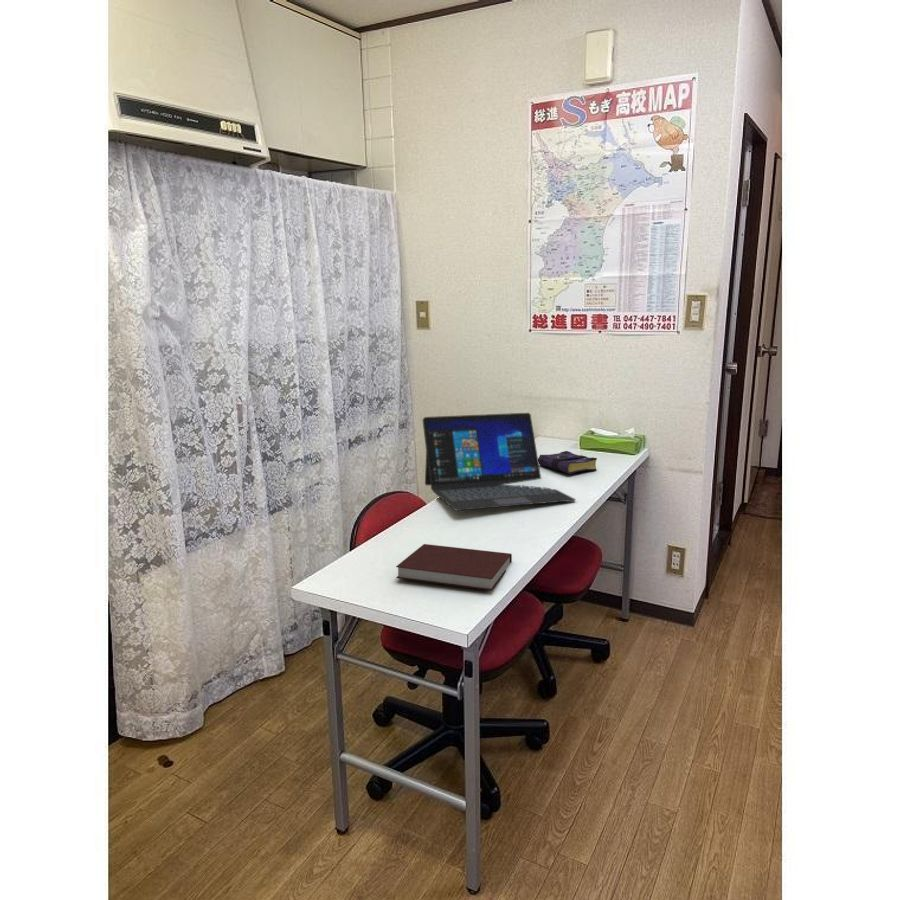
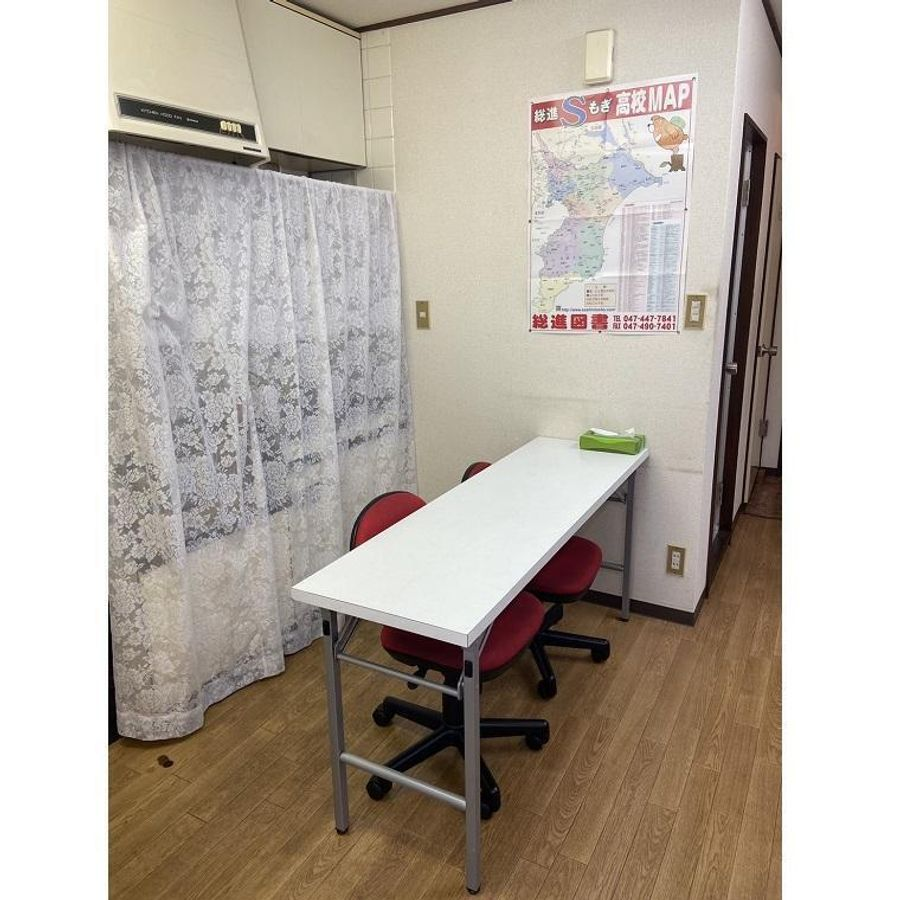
- book [538,450,598,475]
- notebook [395,543,513,592]
- laptop [421,412,577,512]
